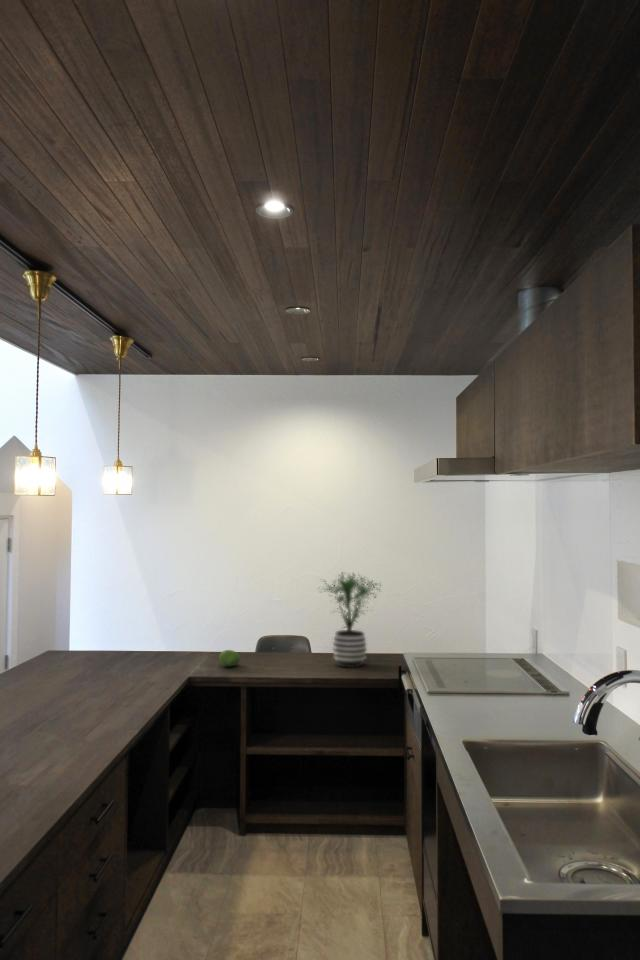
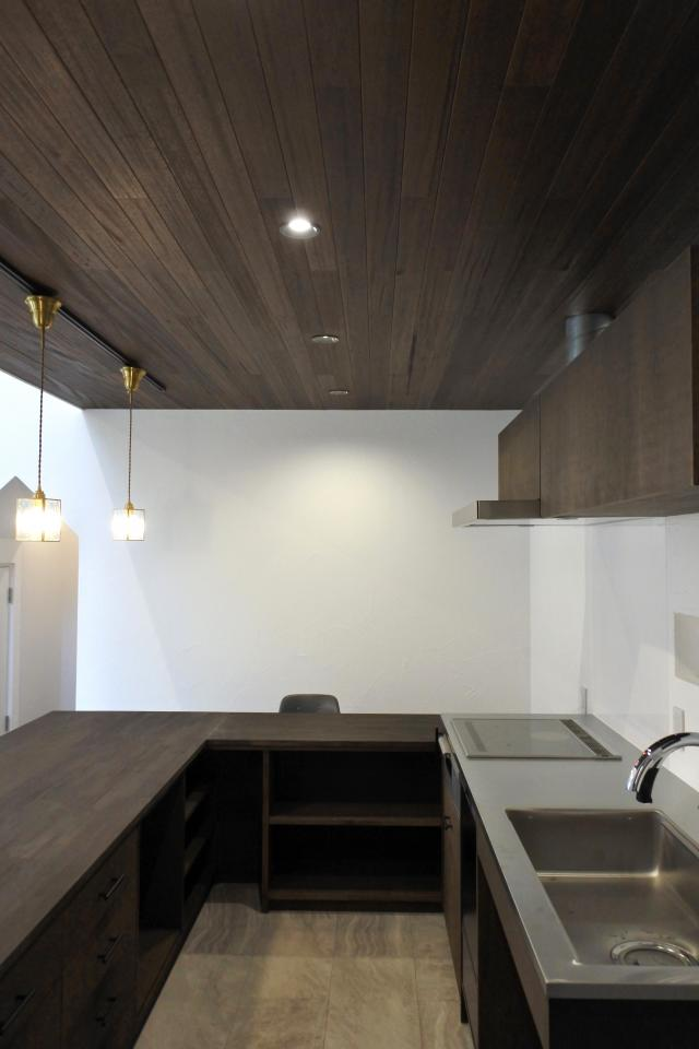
- fruit [218,649,242,668]
- potted plant [317,570,383,669]
